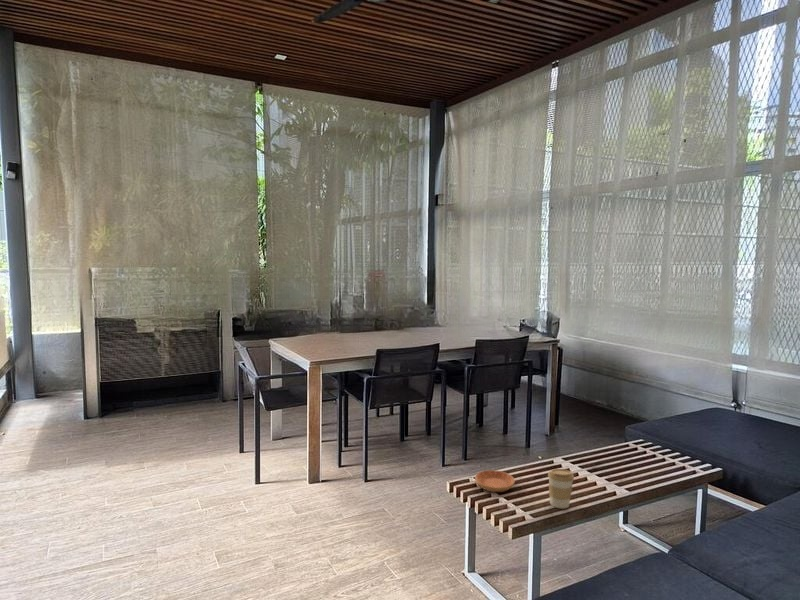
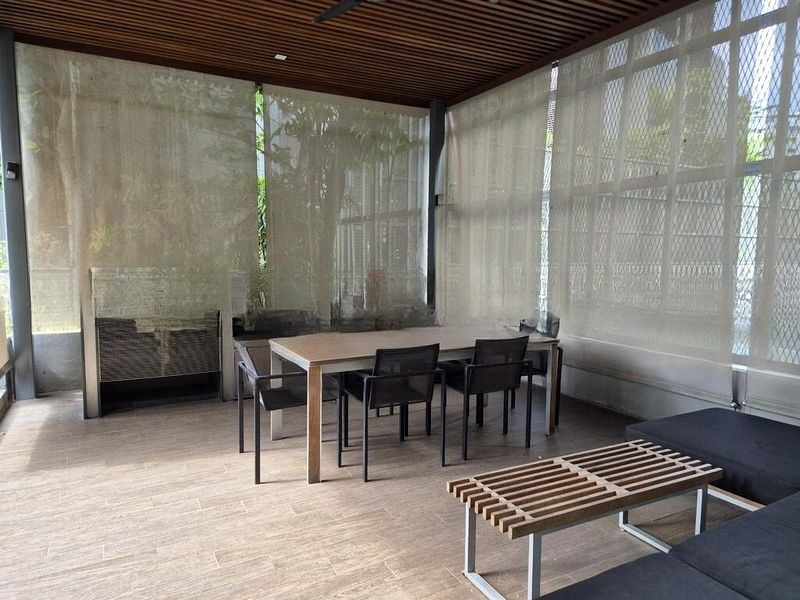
- saucer [474,469,516,493]
- coffee cup [547,468,575,510]
